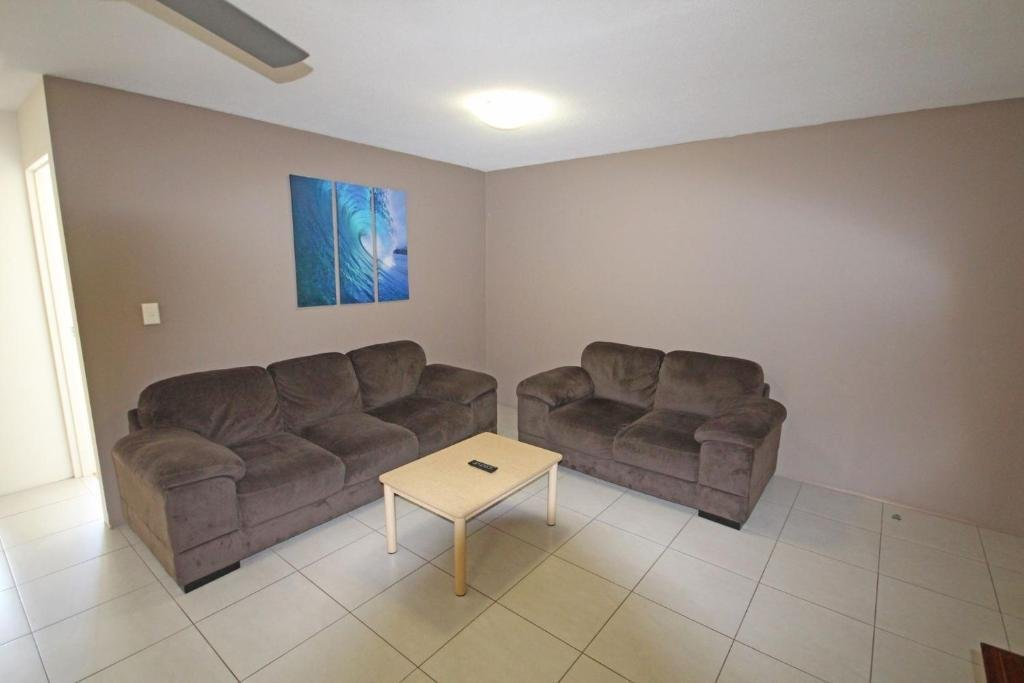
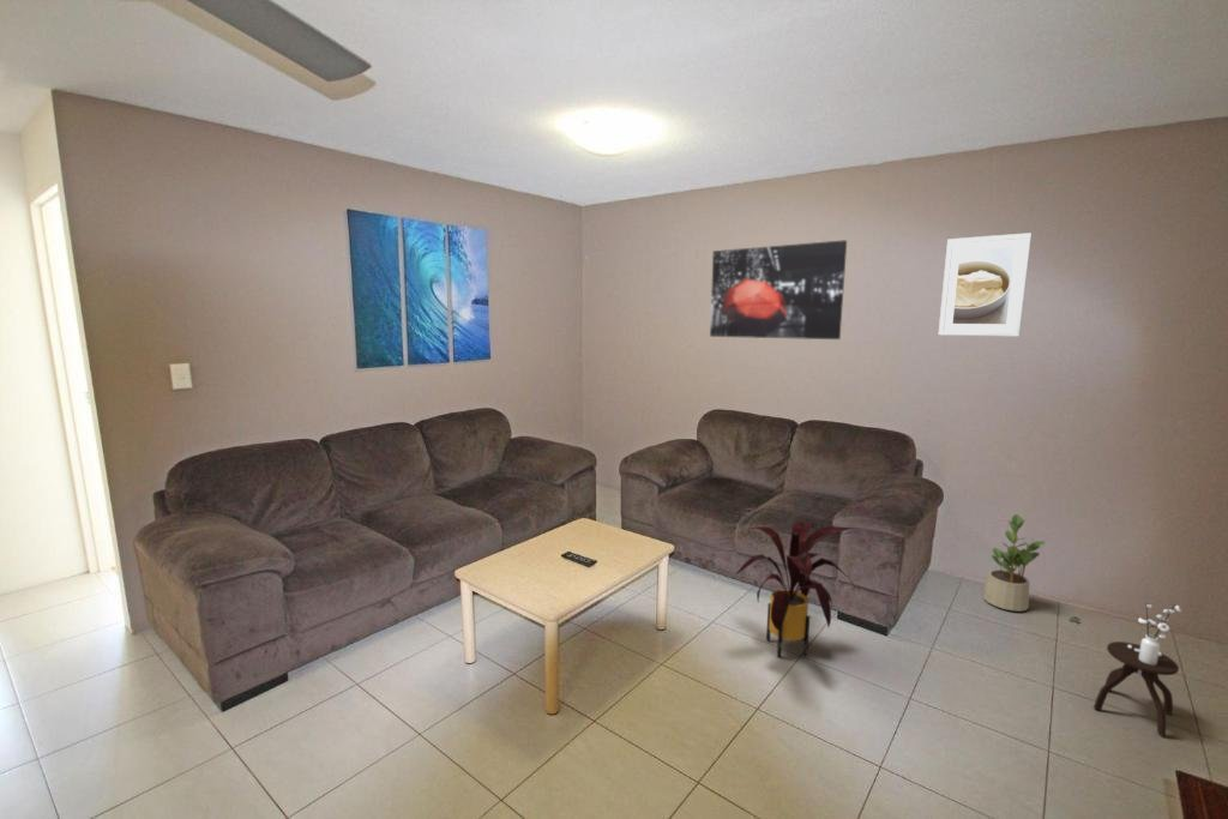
+ side table [1092,601,1182,737]
+ potted plant [982,513,1047,613]
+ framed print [938,231,1033,337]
+ house plant [734,519,855,658]
+ wall art [709,239,848,341]
